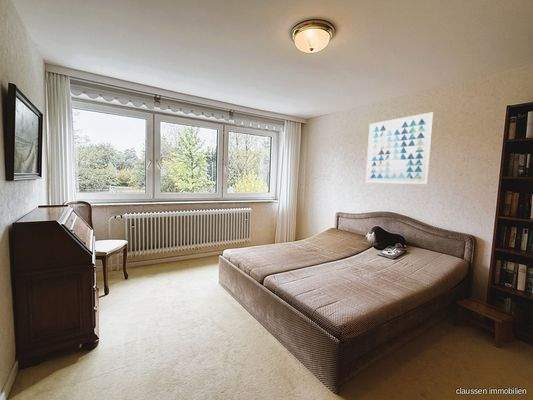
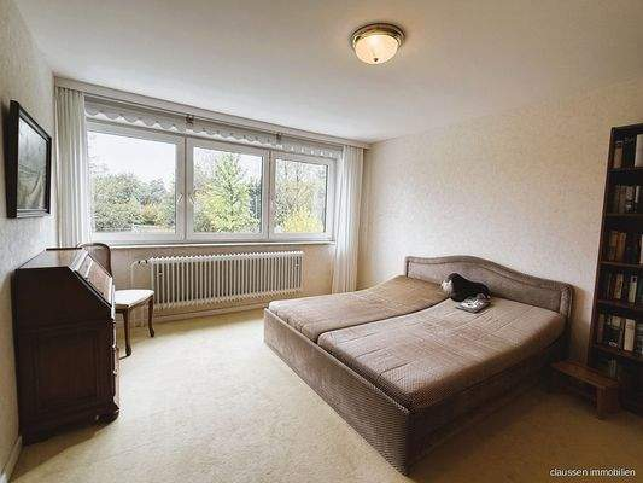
- wall art [365,111,435,185]
